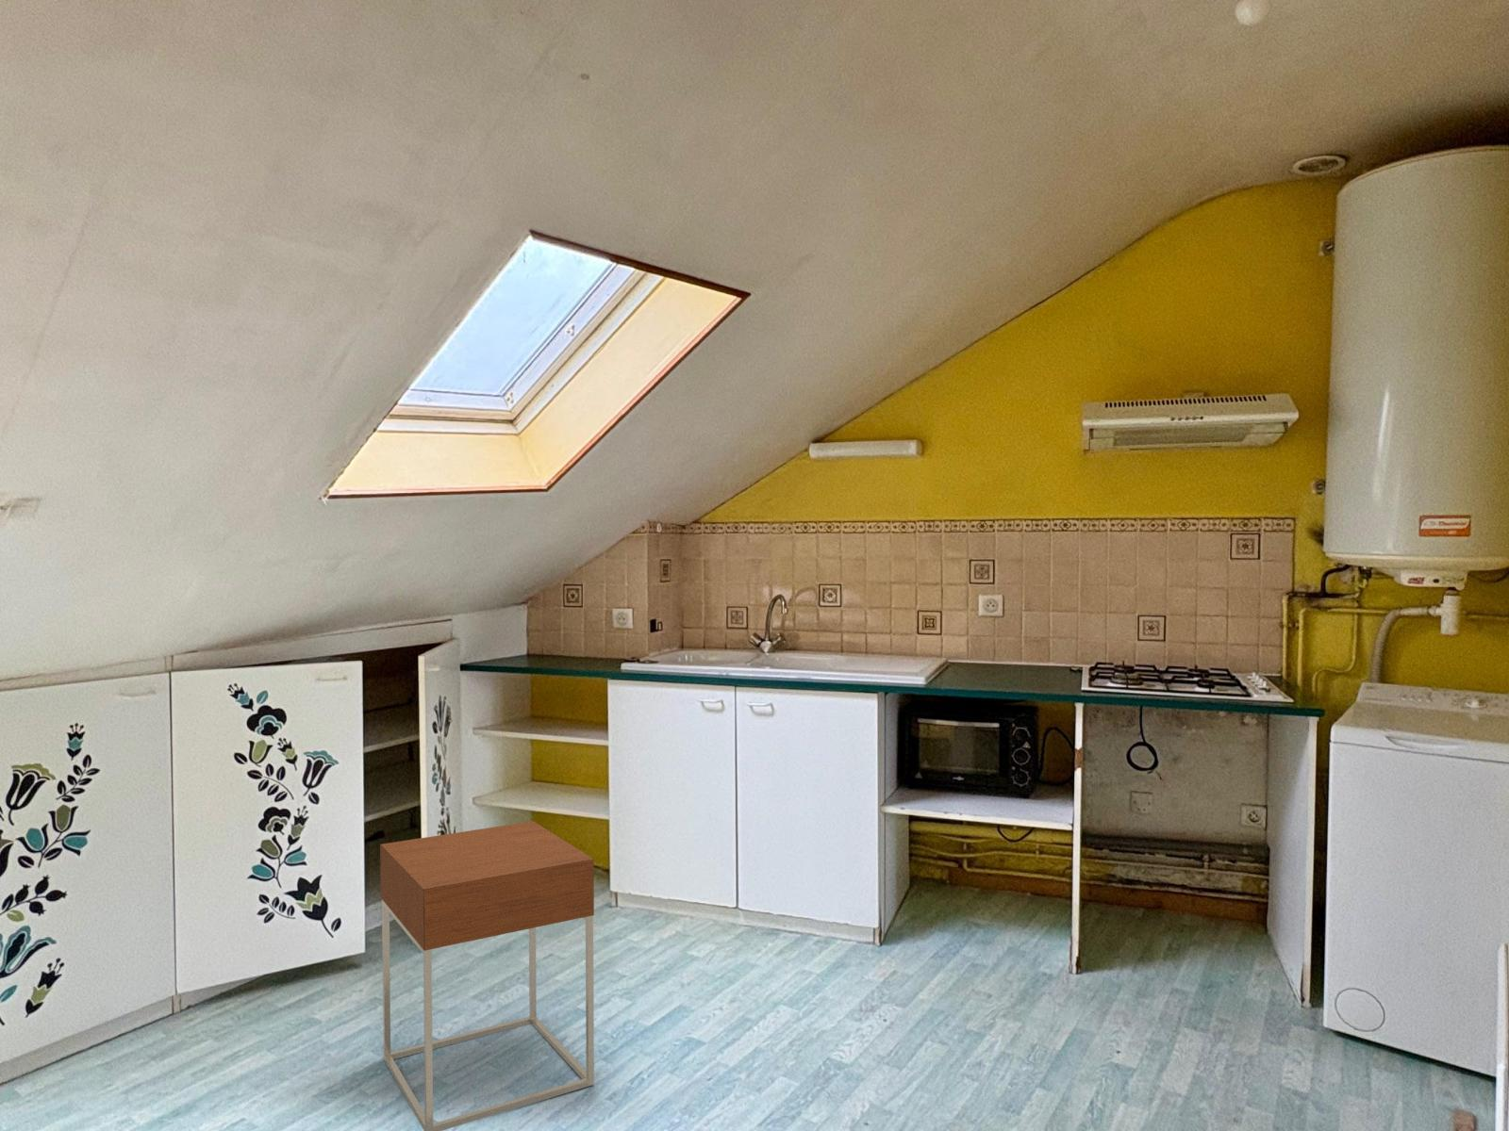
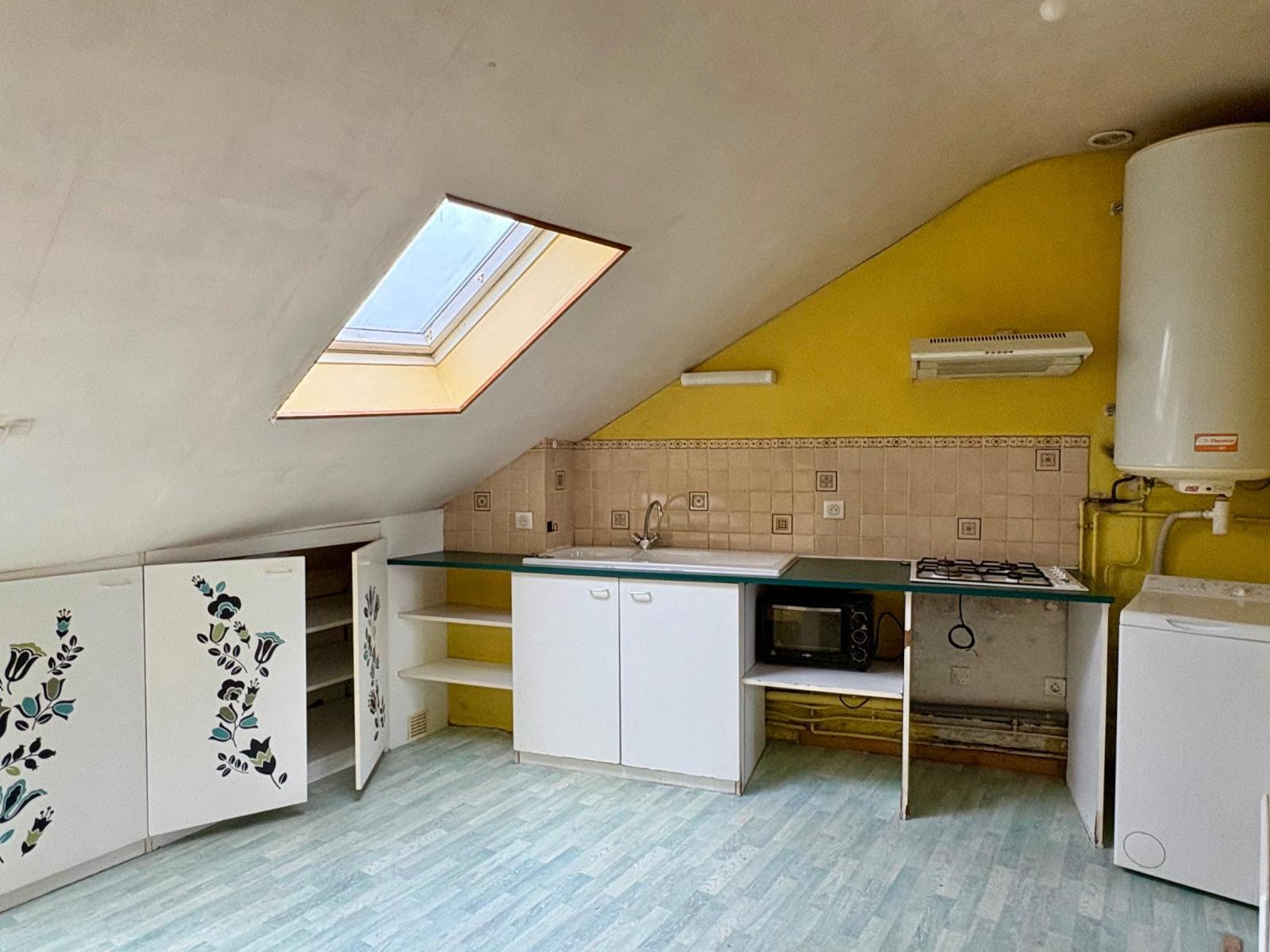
- table [379,820,595,1131]
